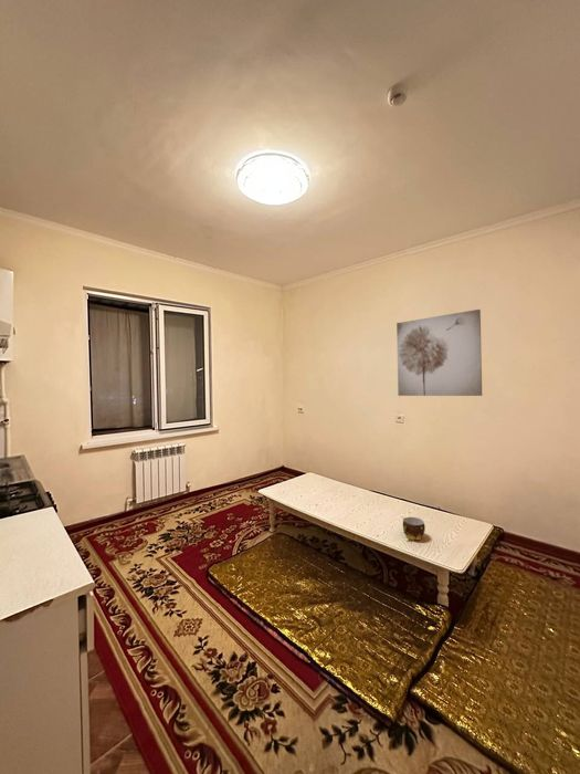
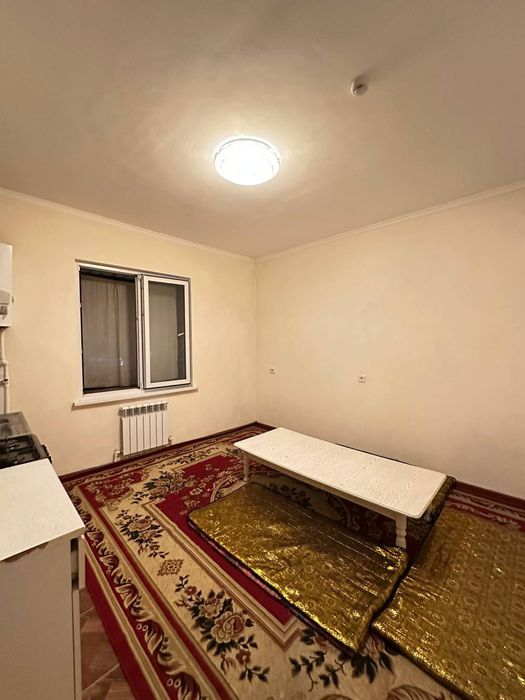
- cup [402,516,426,542]
- wall art [396,308,483,397]
